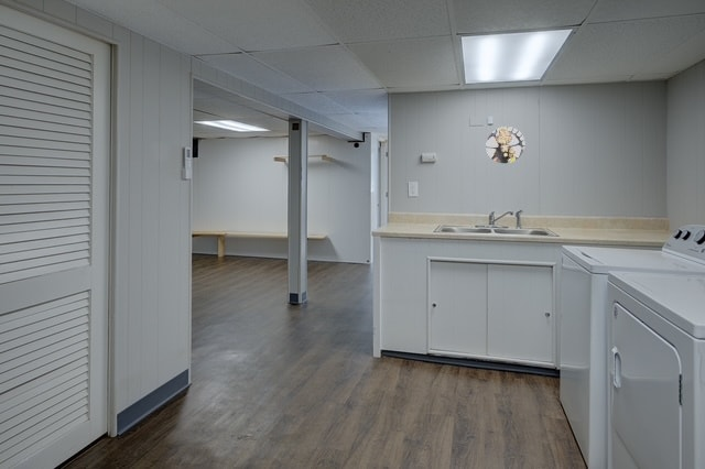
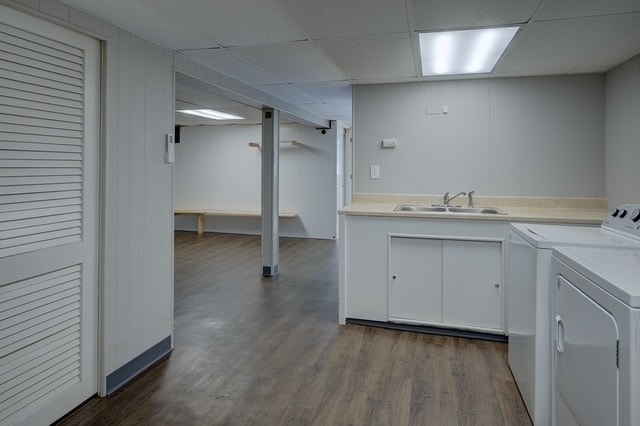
- wall clock [485,126,525,164]
